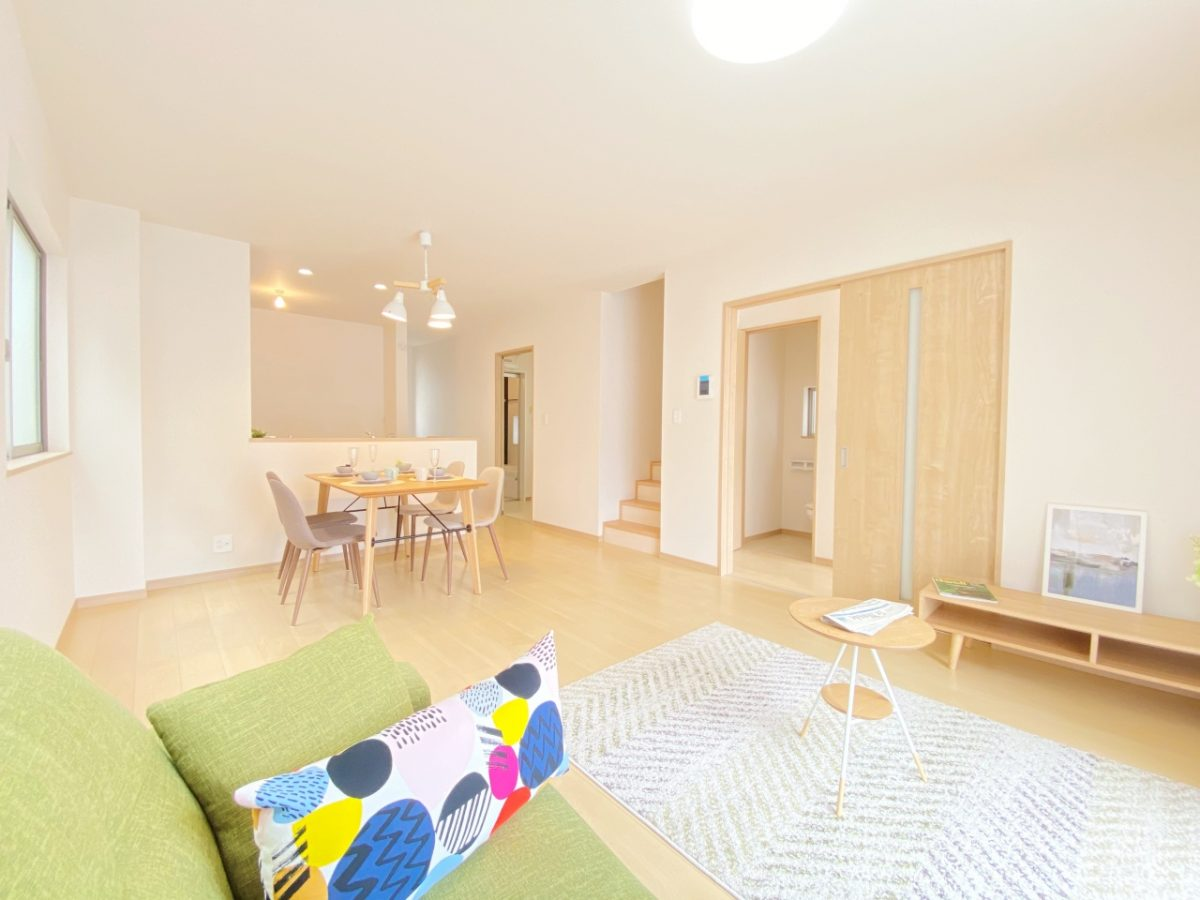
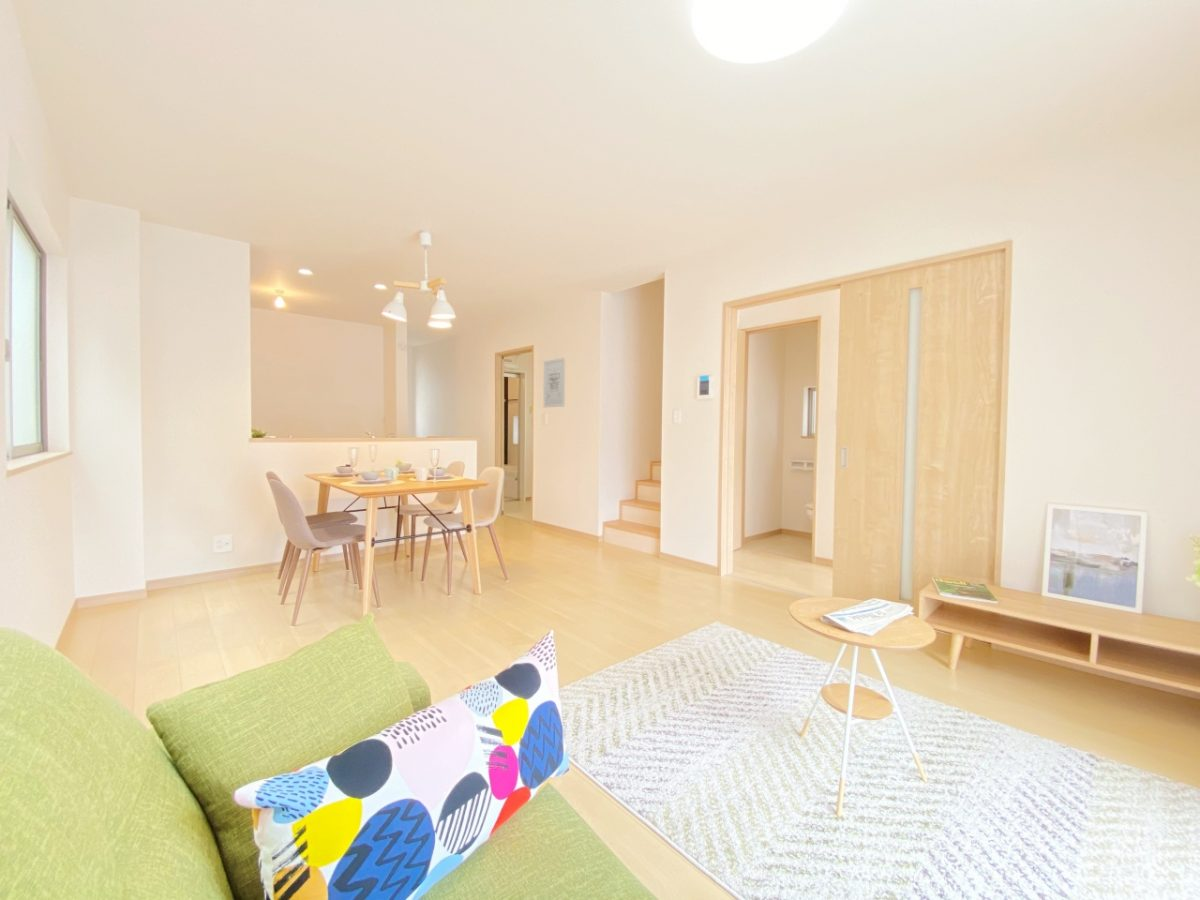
+ wall art [542,357,566,408]
